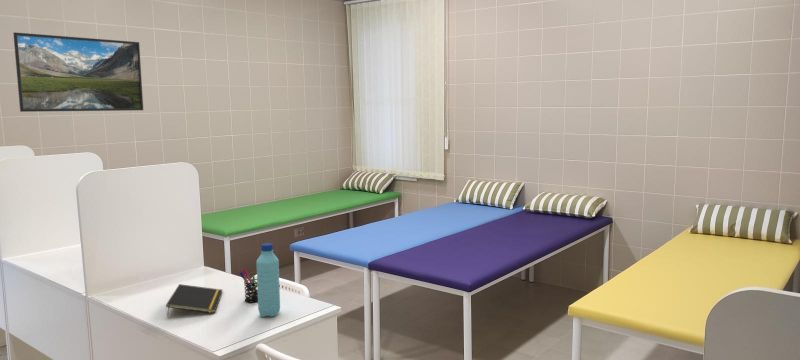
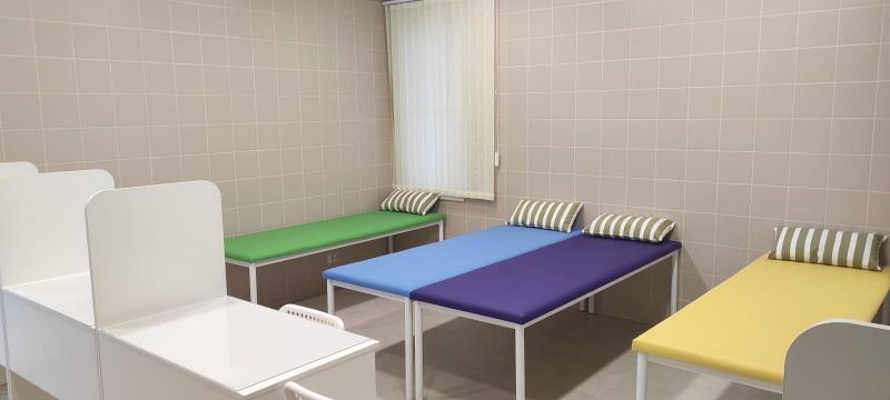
- water bottle [255,242,281,318]
- pen holder [238,267,258,303]
- notepad [165,283,224,318]
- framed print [12,31,144,113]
